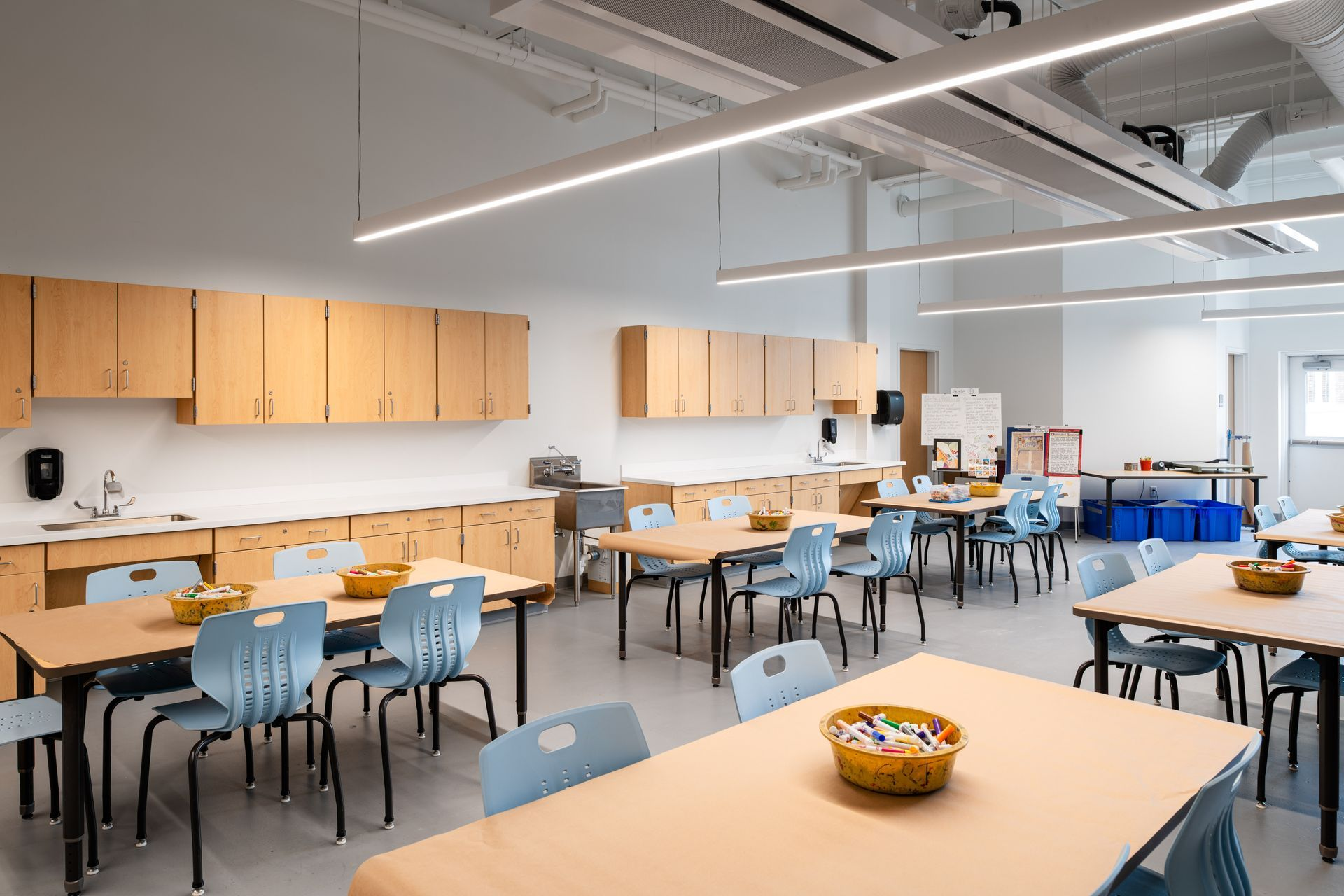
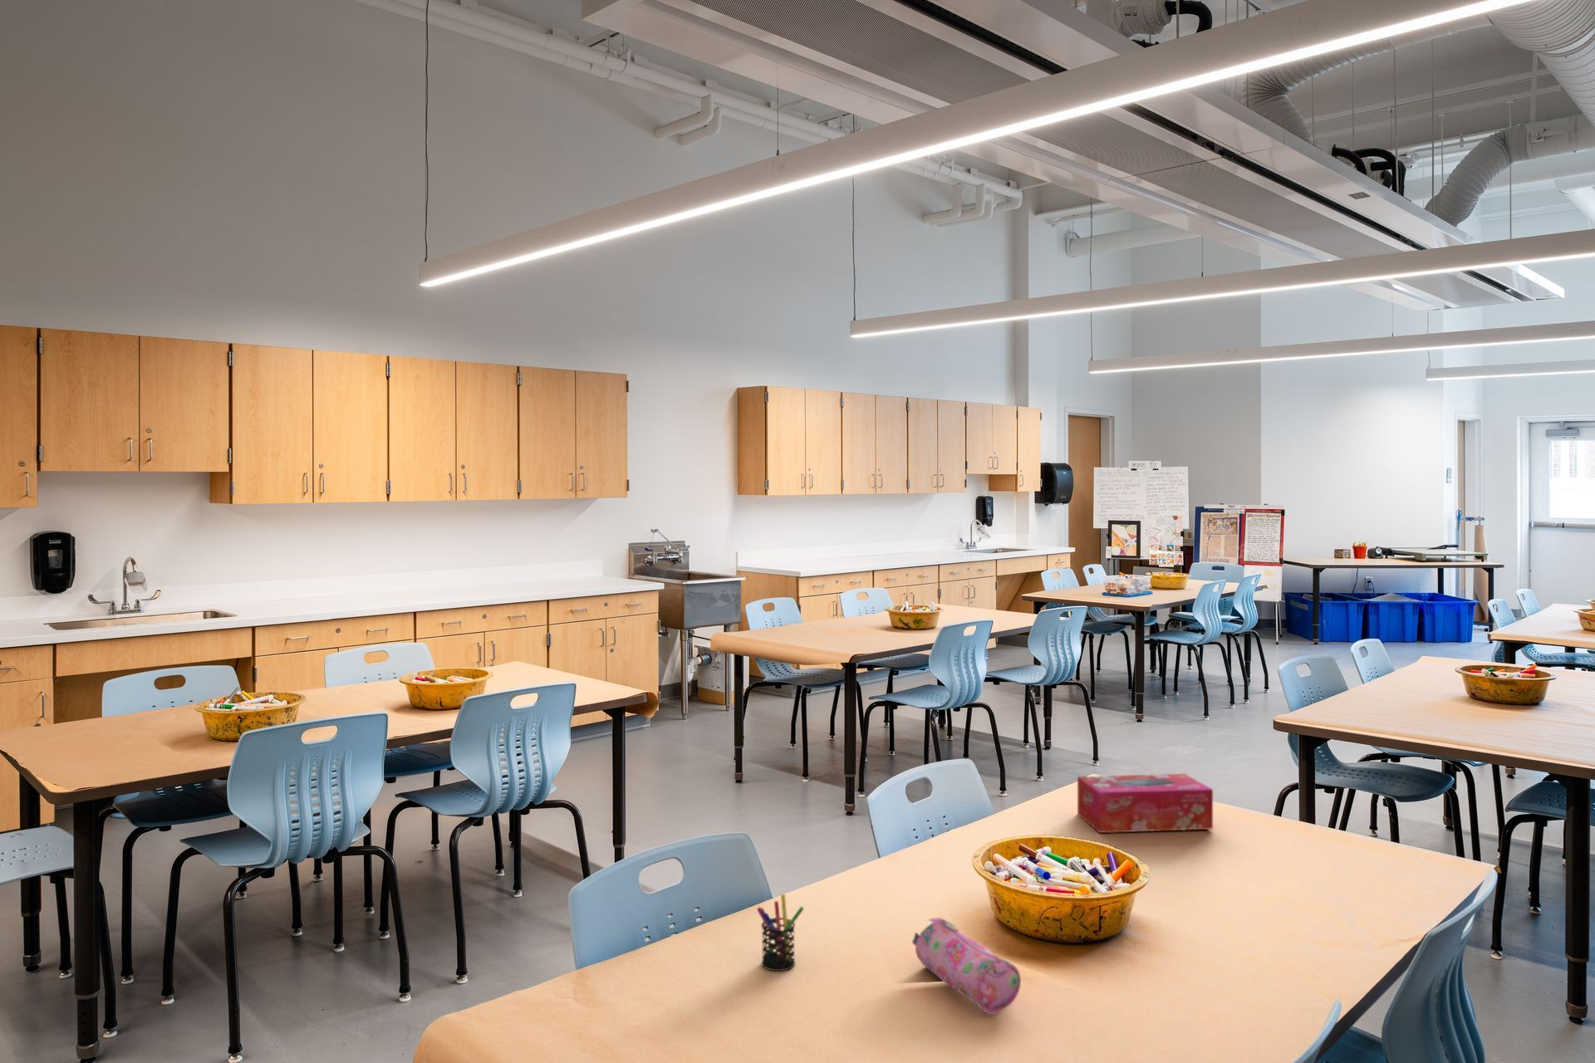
+ pencil case [911,917,1022,1014]
+ pen holder [756,893,805,972]
+ tissue box [1076,774,1214,834]
